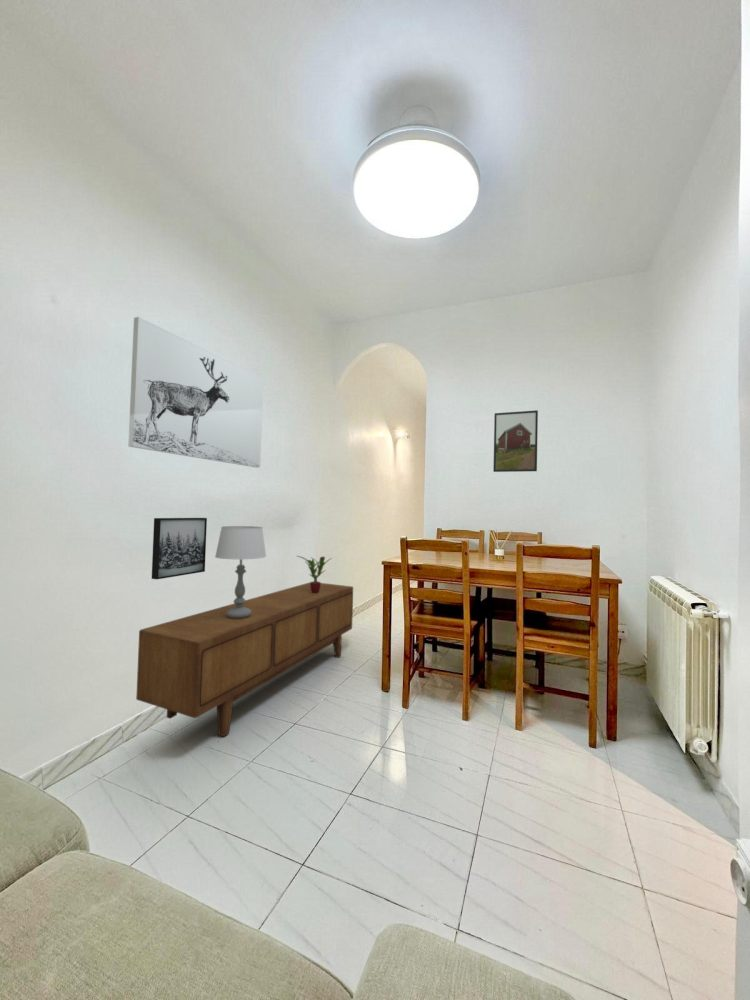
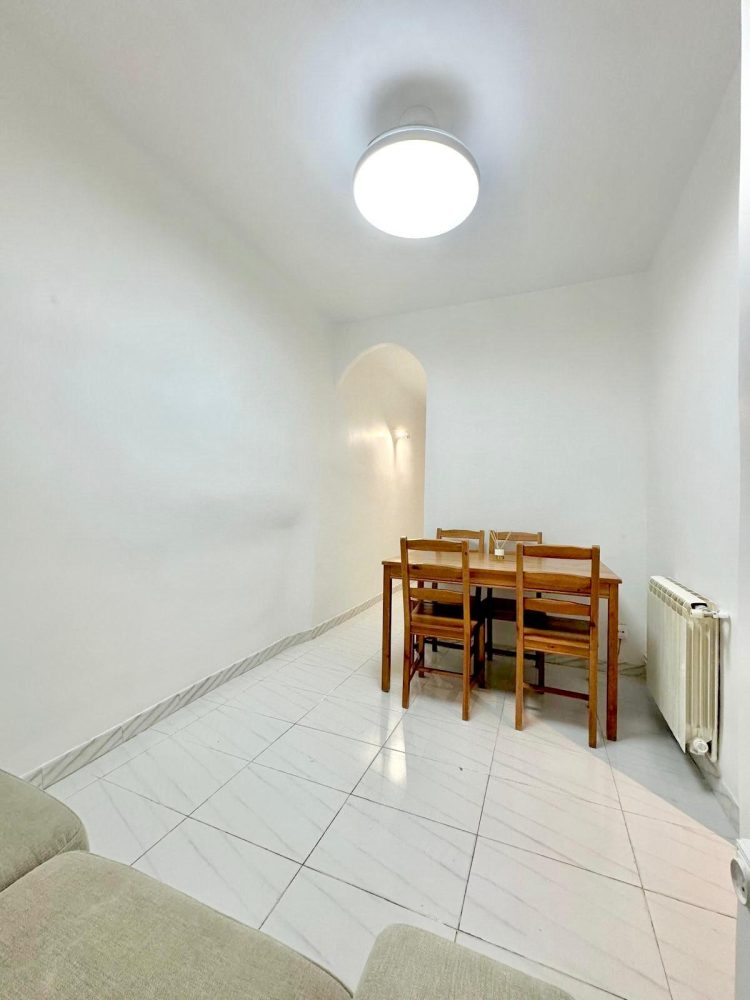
- wall art [127,316,264,469]
- wall art [151,517,208,580]
- sideboard [135,581,354,737]
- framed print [492,409,539,473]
- potted plant [296,555,333,593]
- table lamp [214,525,267,619]
